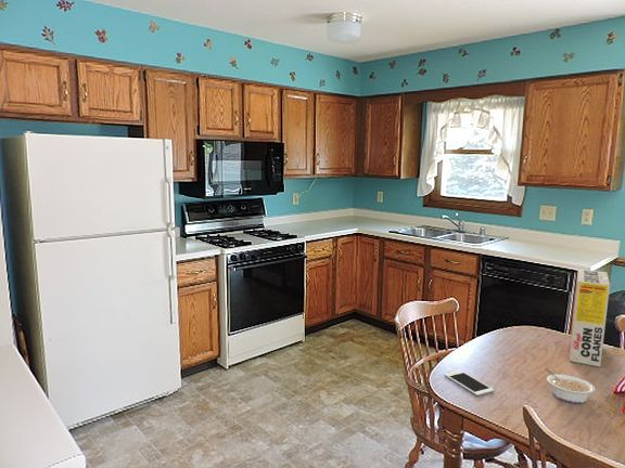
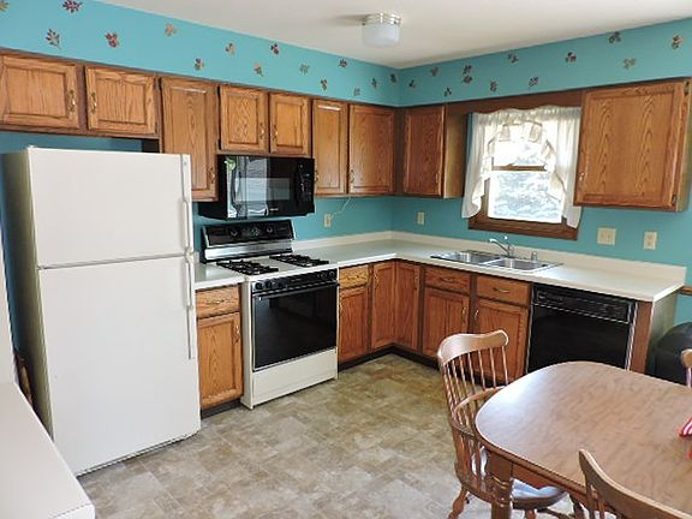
- legume [544,367,596,404]
- cereal box [569,268,611,368]
- cell phone [444,369,495,396]
